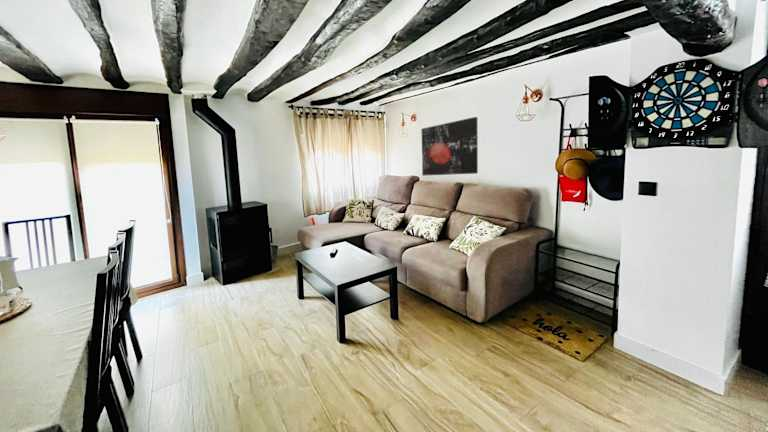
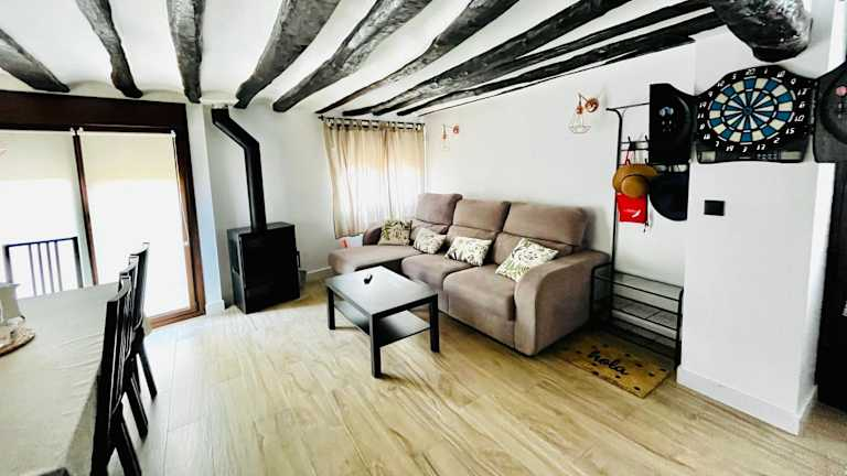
- wall art [421,116,479,177]
